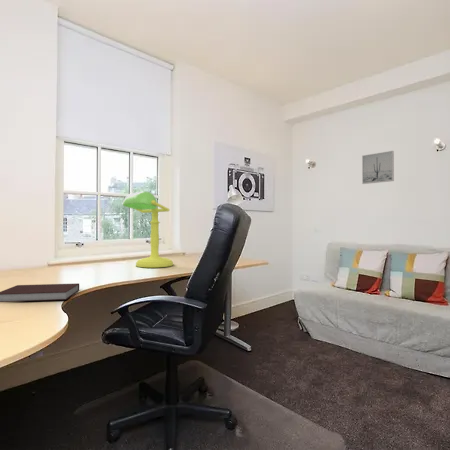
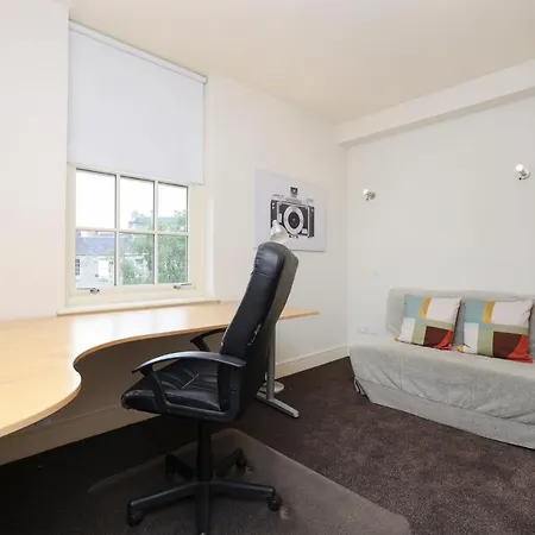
- notebook [0,282,80,303]
- desk lamp [121,191,174,268]
- wall art [361,150,395,185]
